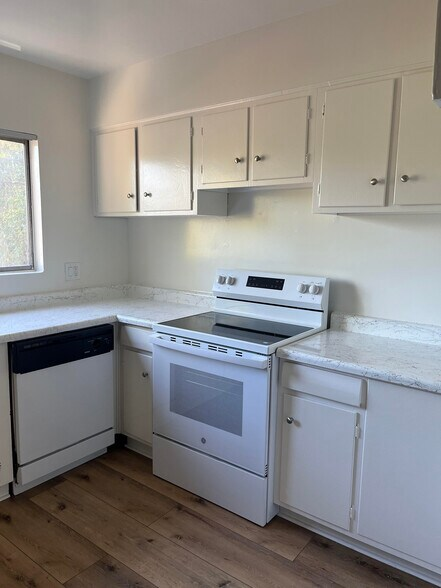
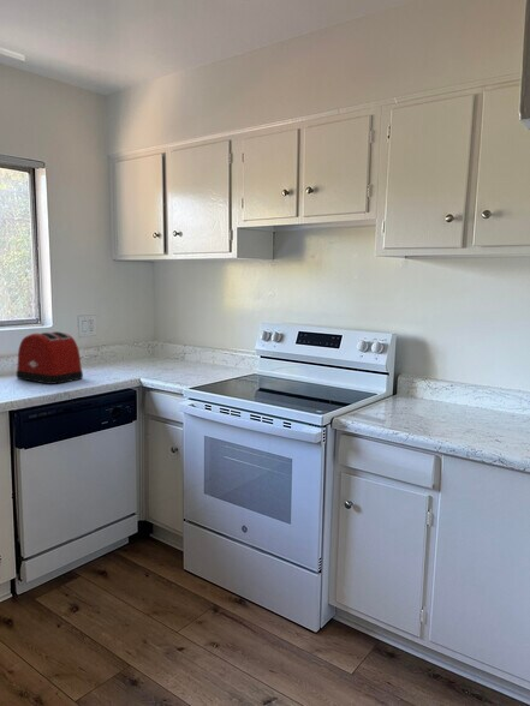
+ toaster [16,330,84,385]
